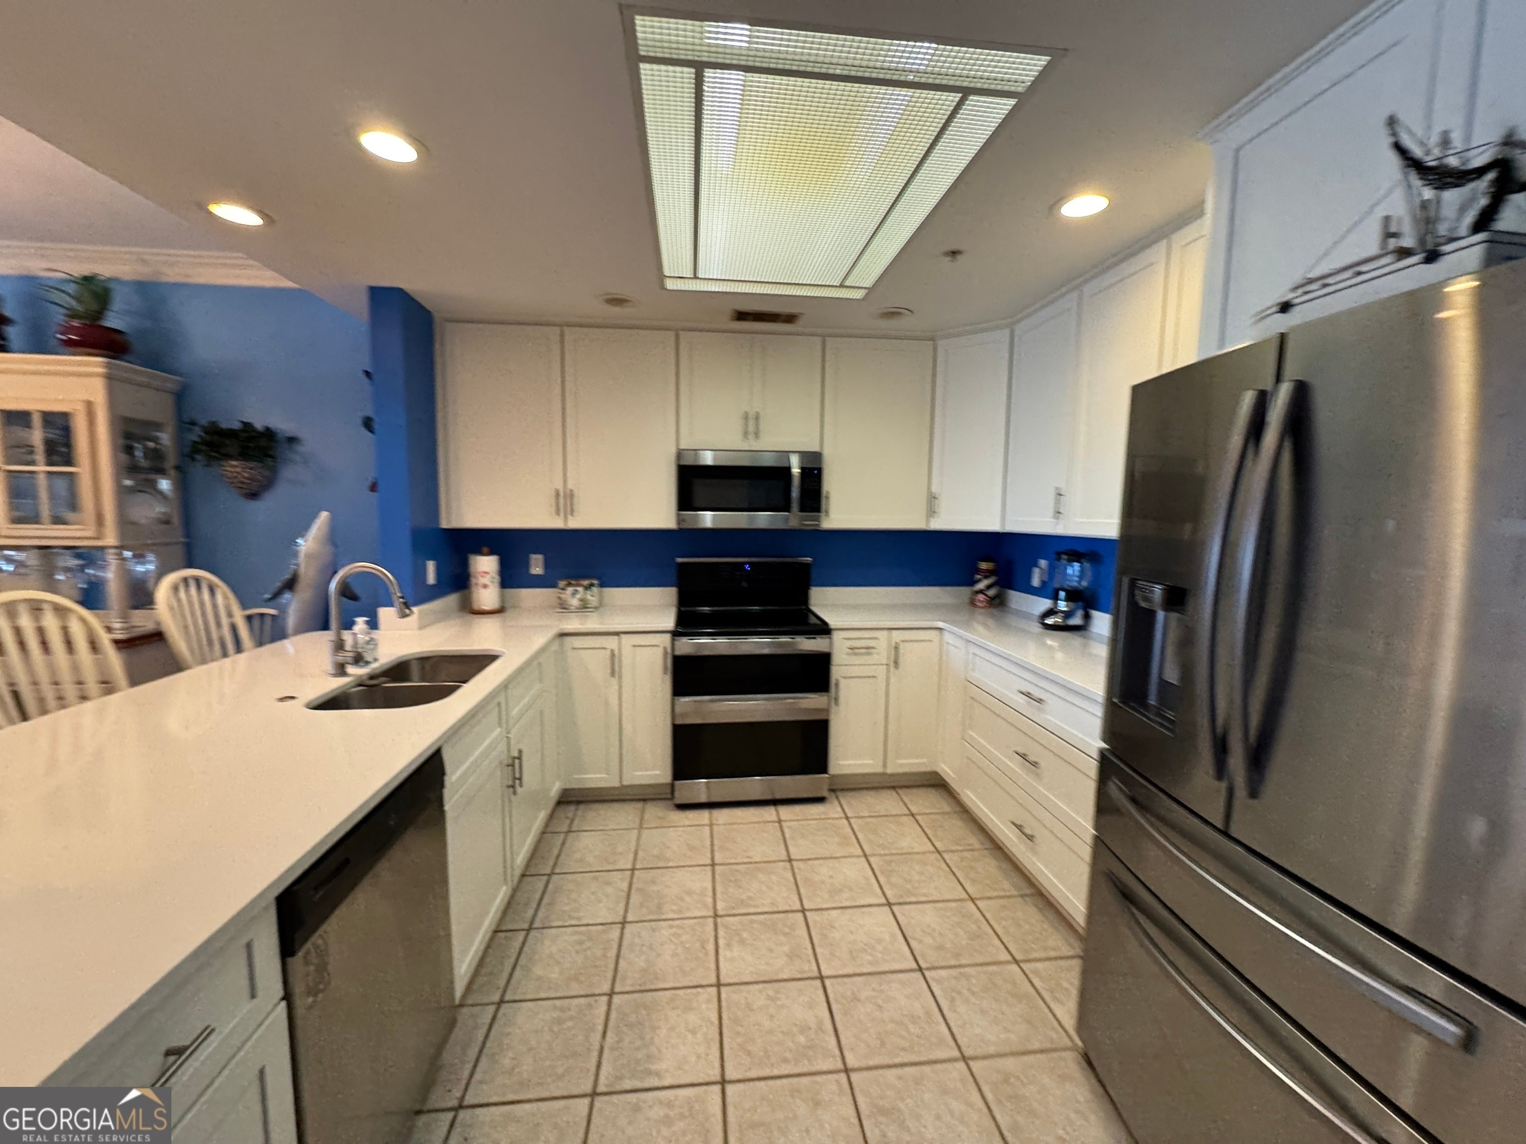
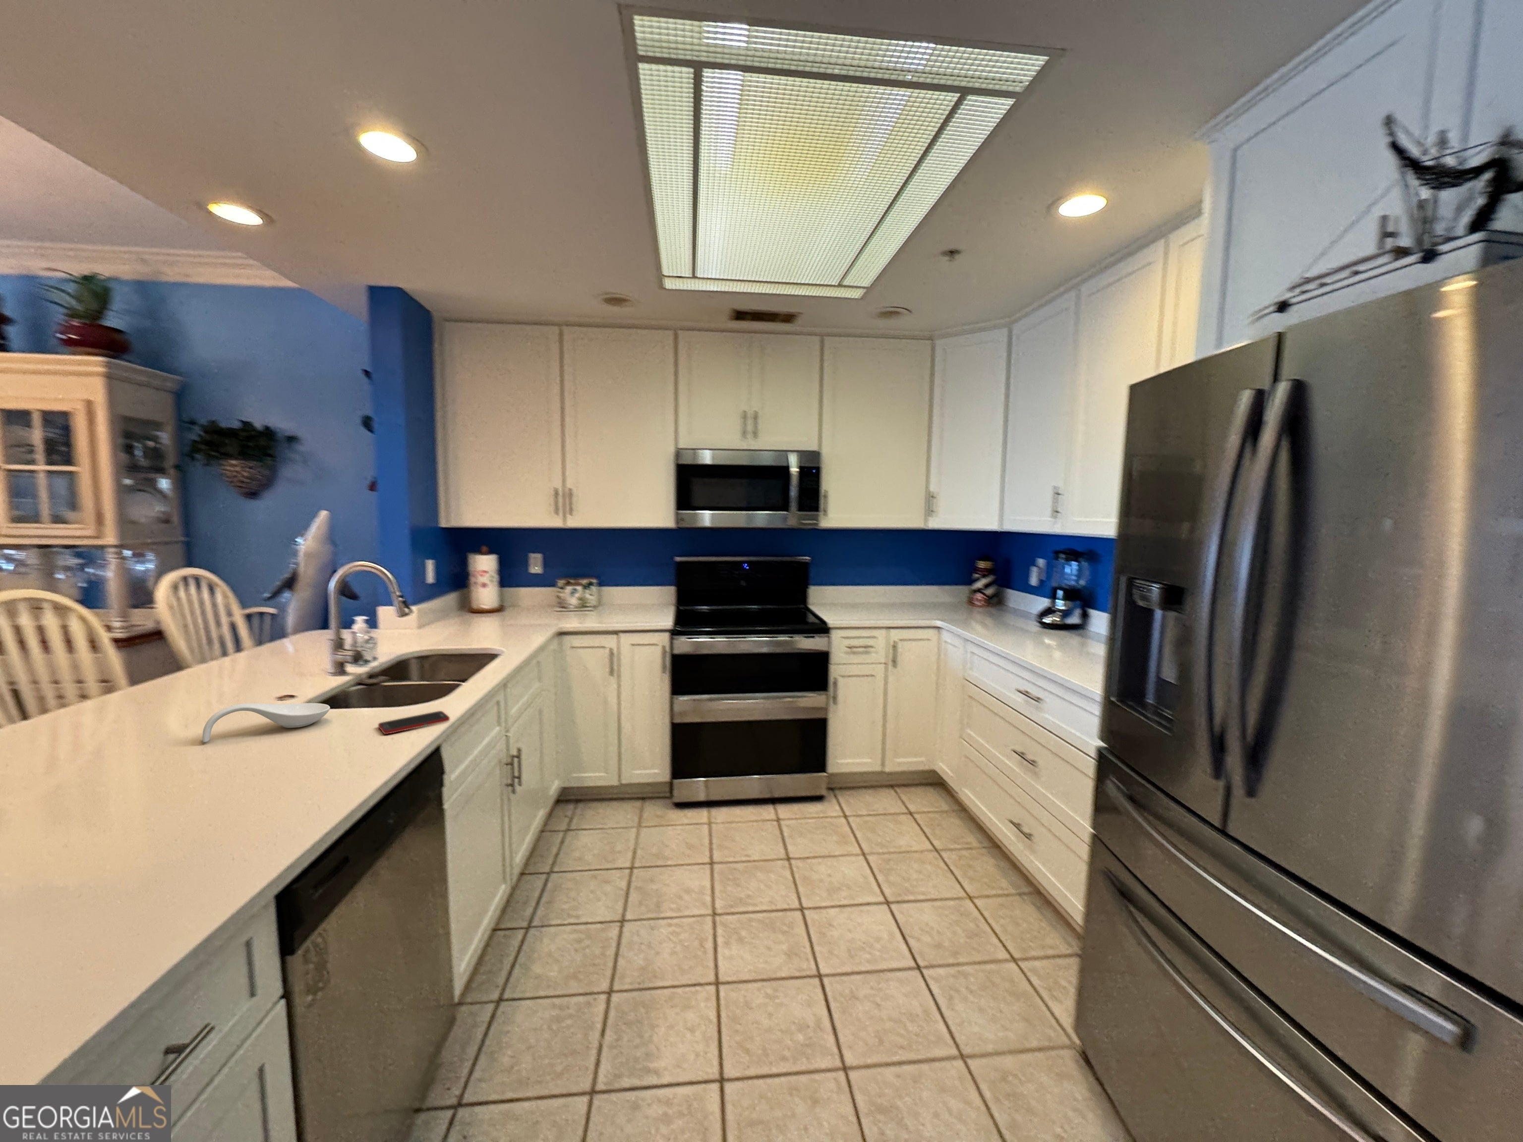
+ spoon rest [201,703,331,743]
+ cell phone [378,710,450,734]
